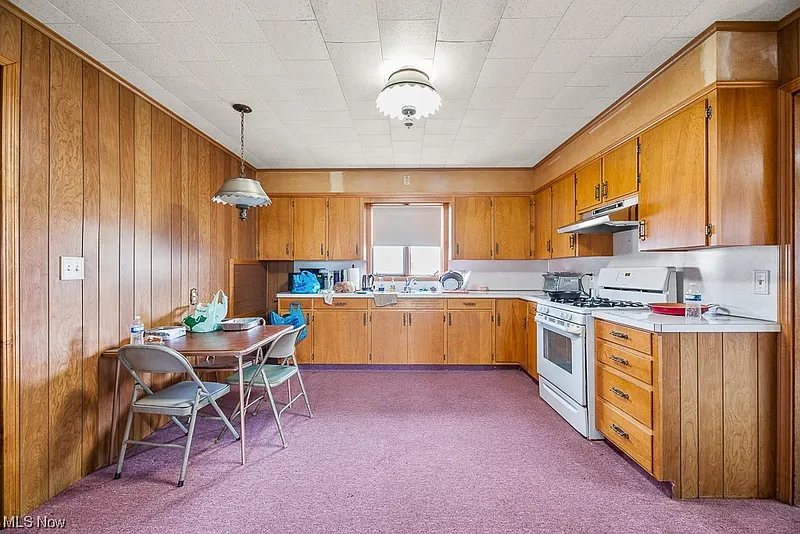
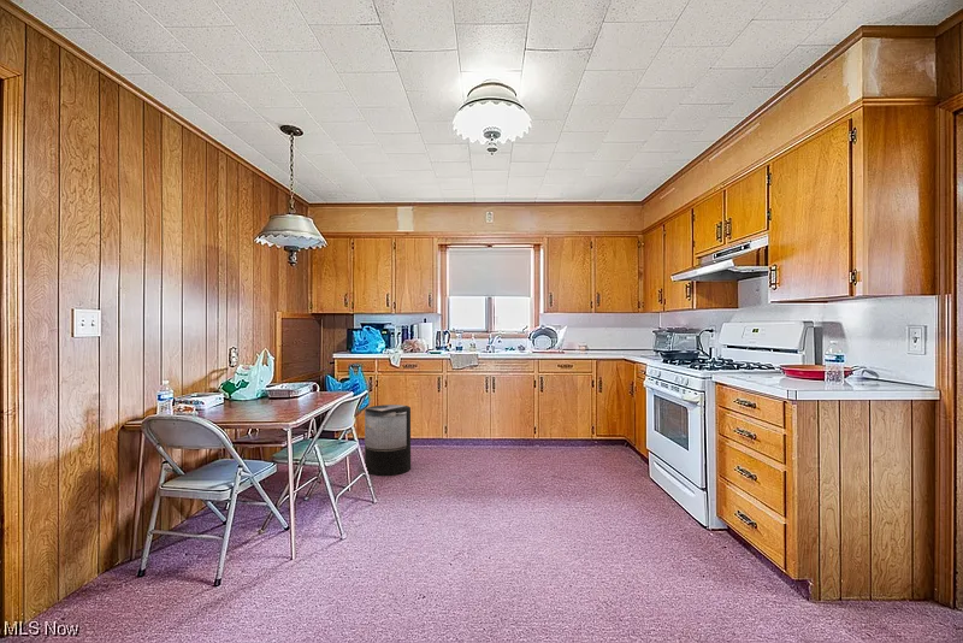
+ trash can [364,403,412,477]
